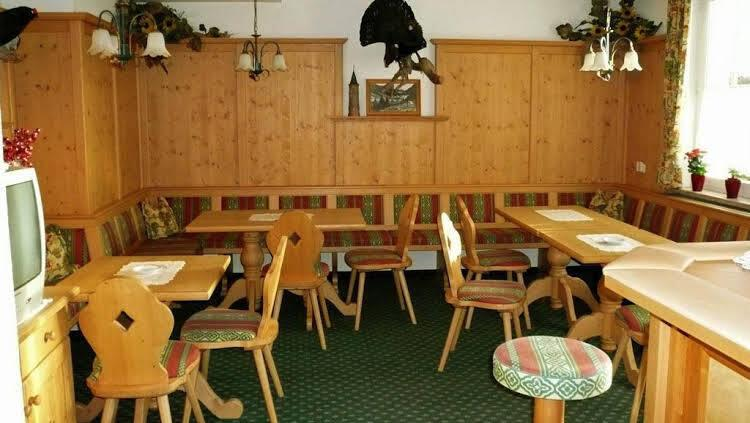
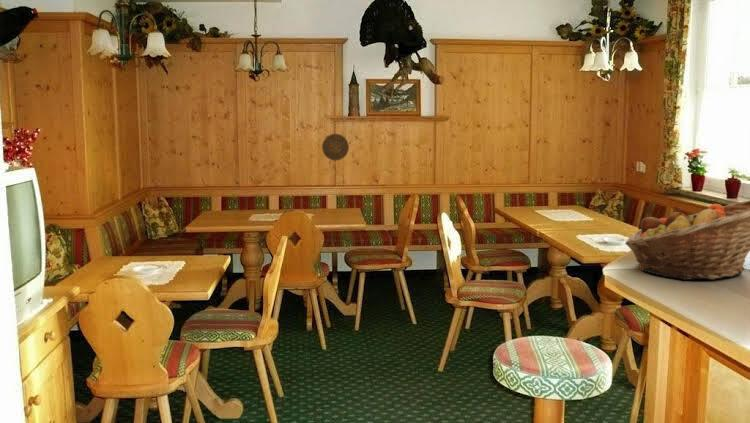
+ fruit basket [624,199,750,281]
+ decorative plate [321,133,350,162]
